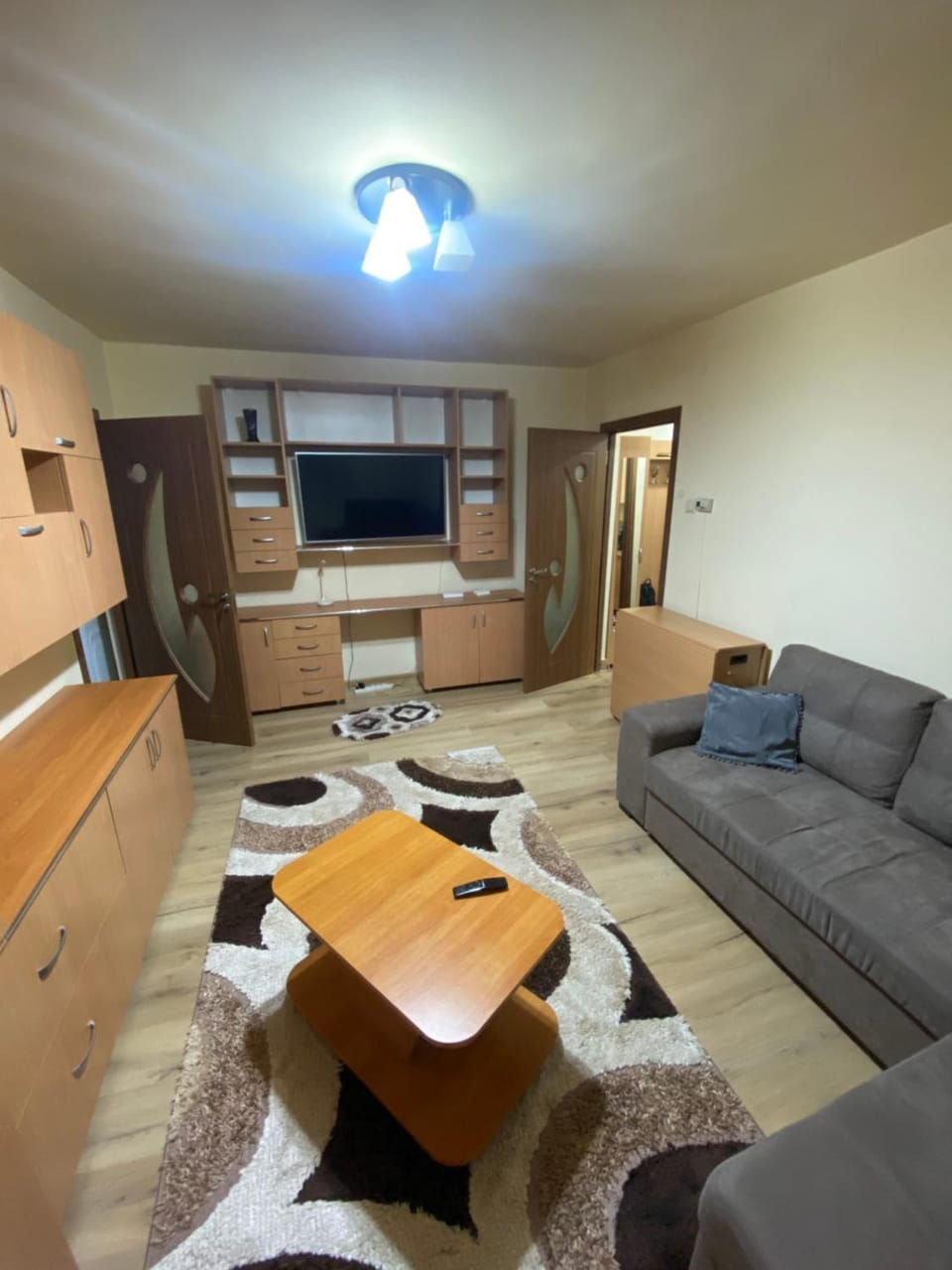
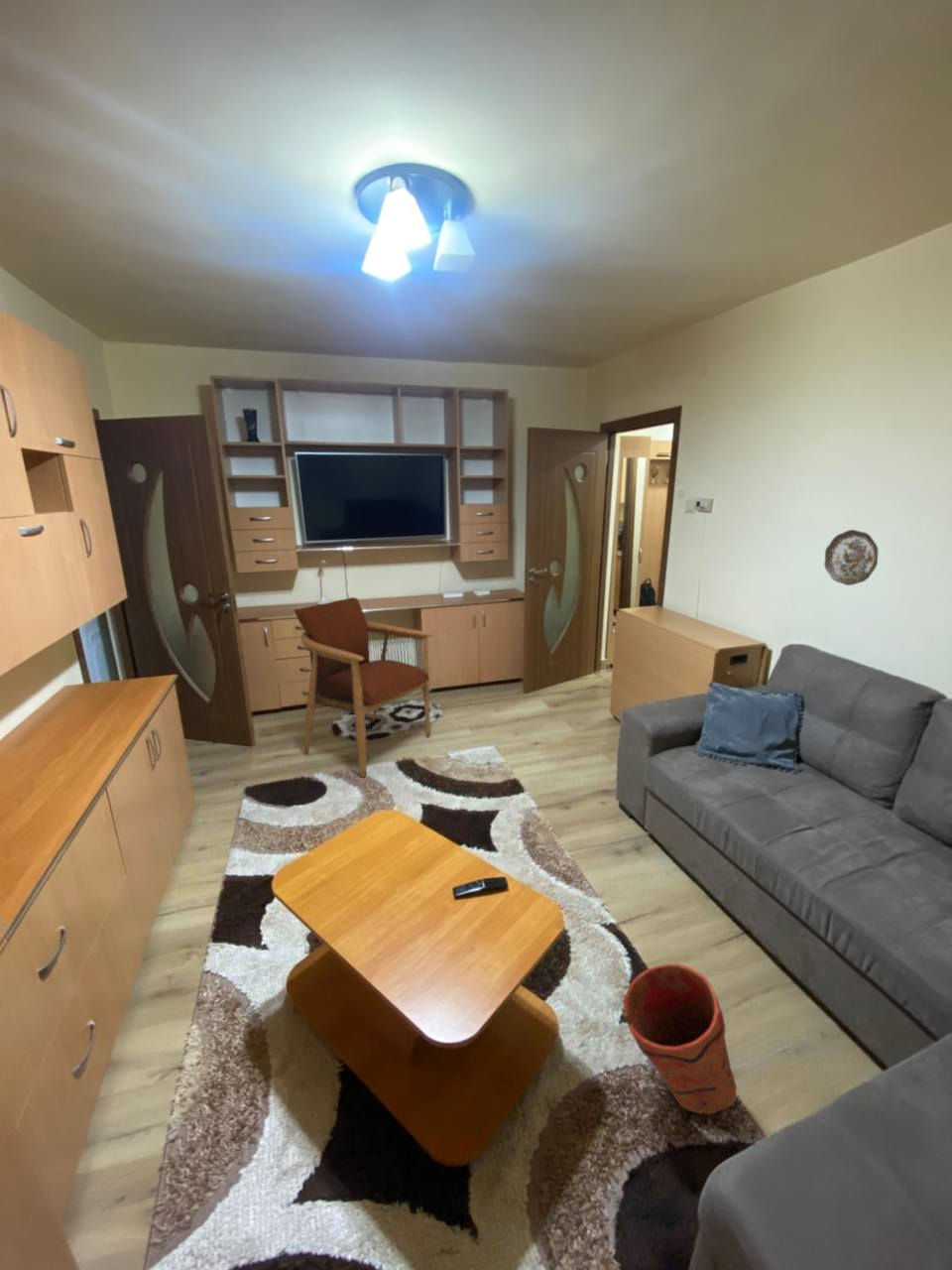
+ armchair [293,596,435,778]
+ decorative plate [823,529,879,586]
+ clay cup [623,962,738,1115]
